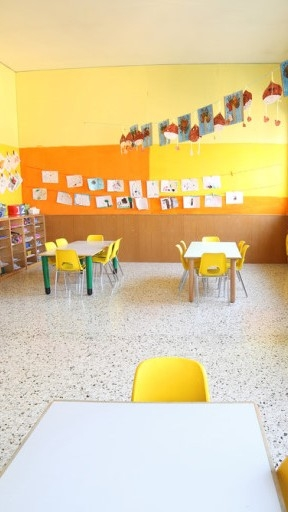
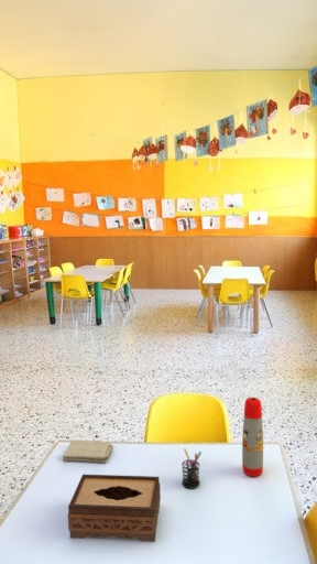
+ washcloth [62,440,114,464]
+ water bottle [241,397,264,478]
+ tissue box [67,474,162,542]
+ pen holder [181,447,203,490]
